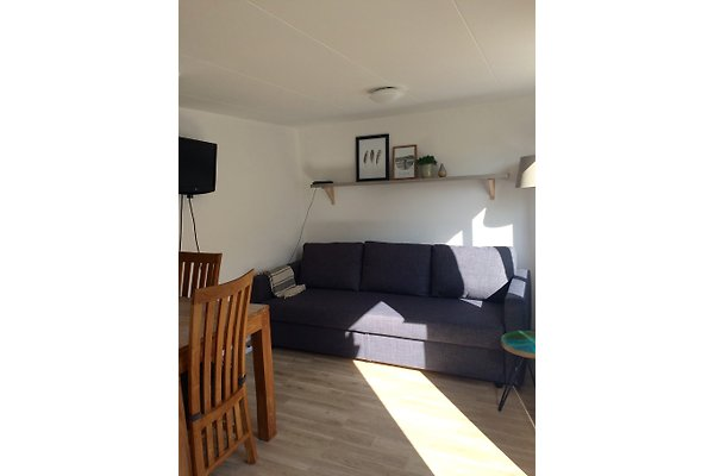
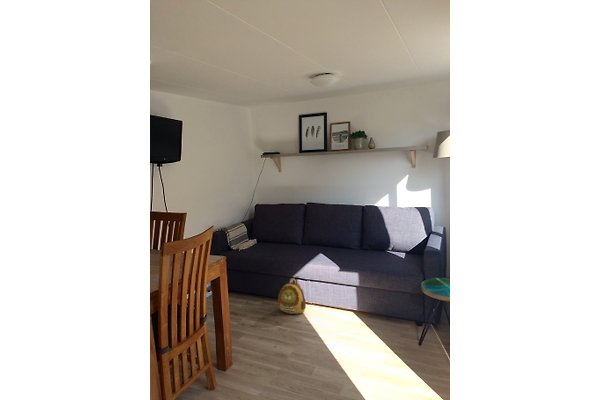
+ backpack [277,277,307,315]
